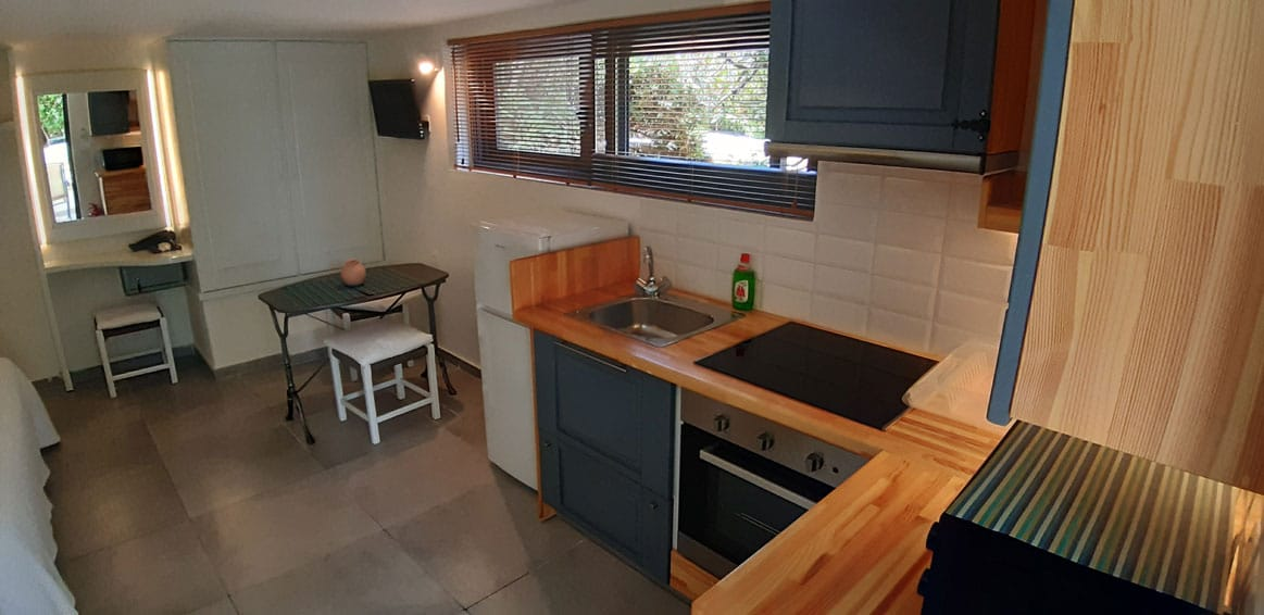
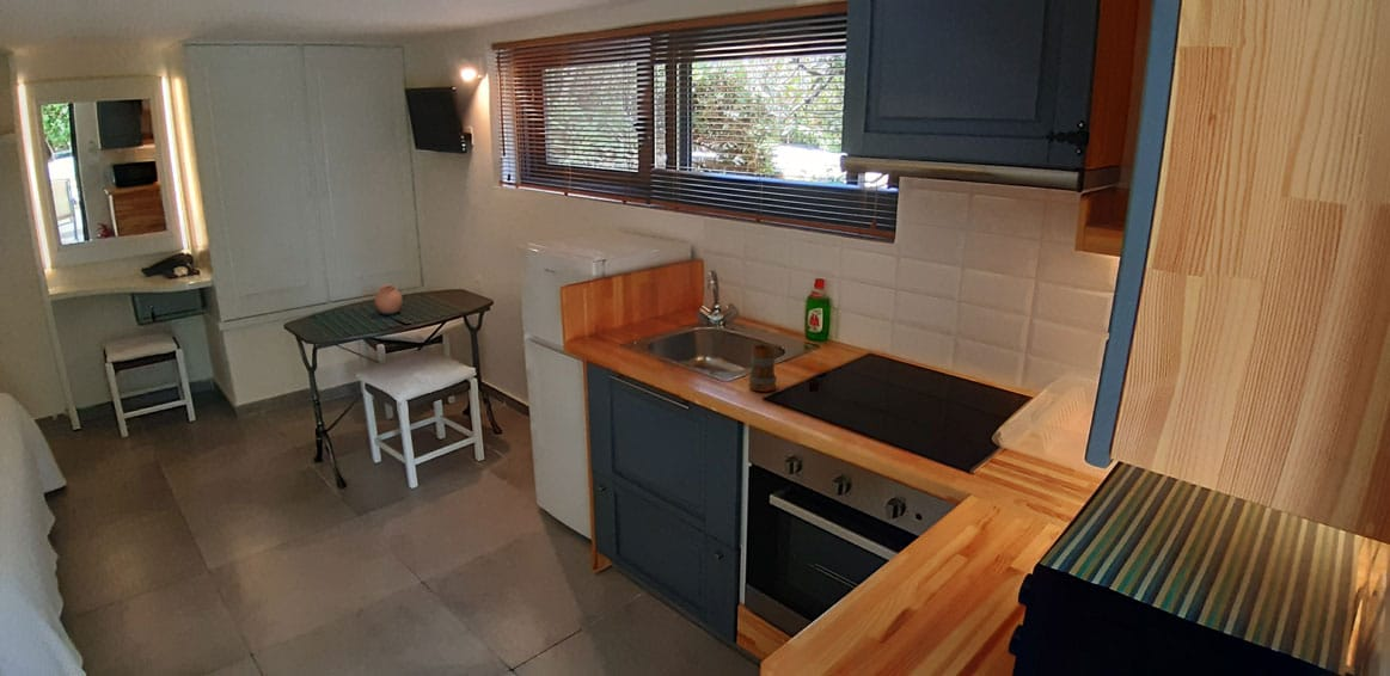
+ mug [747,343,778,393]
